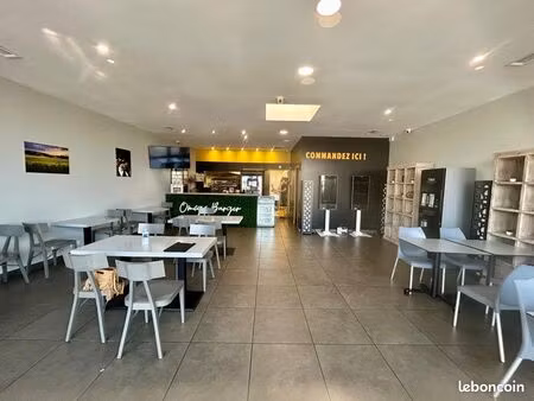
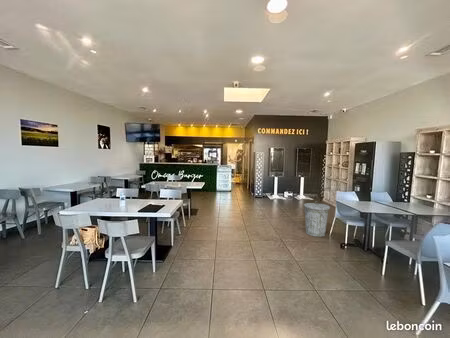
+ trash can [303,200,331,237]
